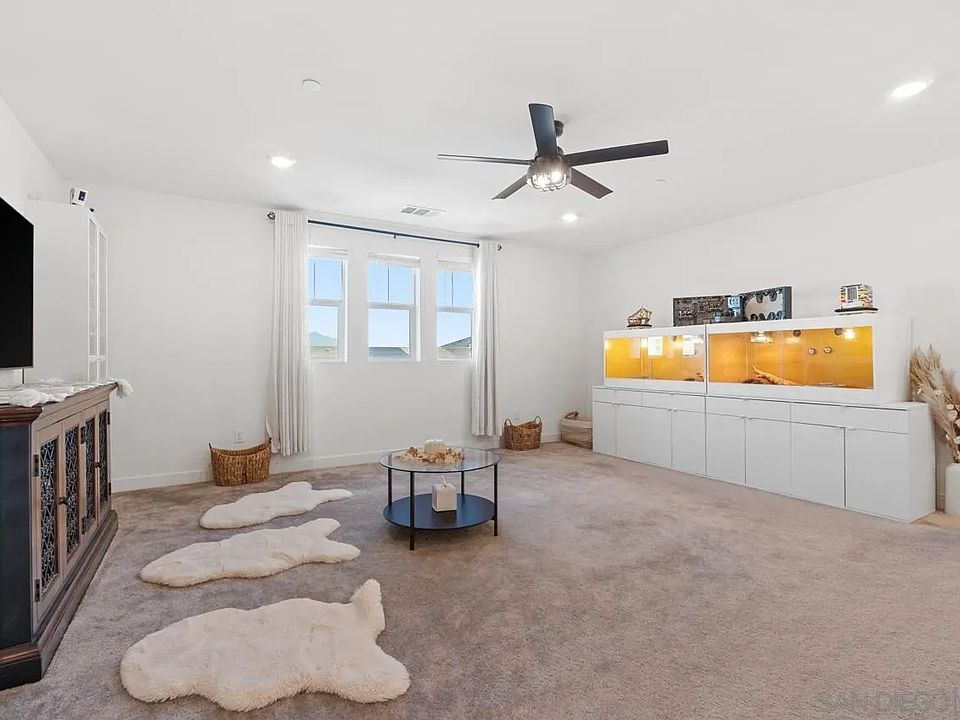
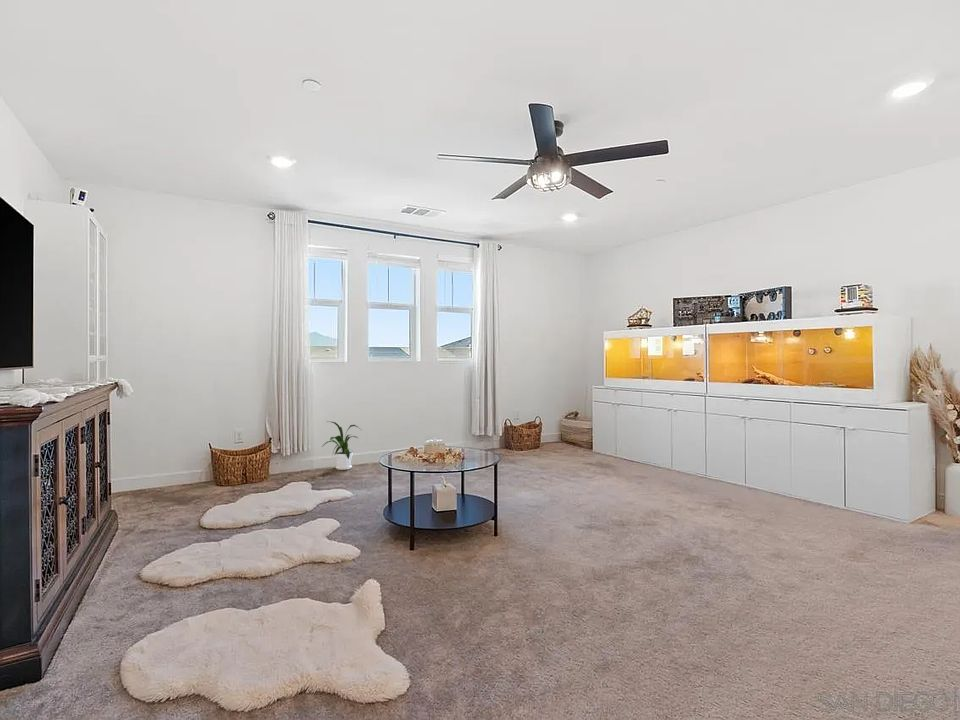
+ house plant [322,420,361,471]
